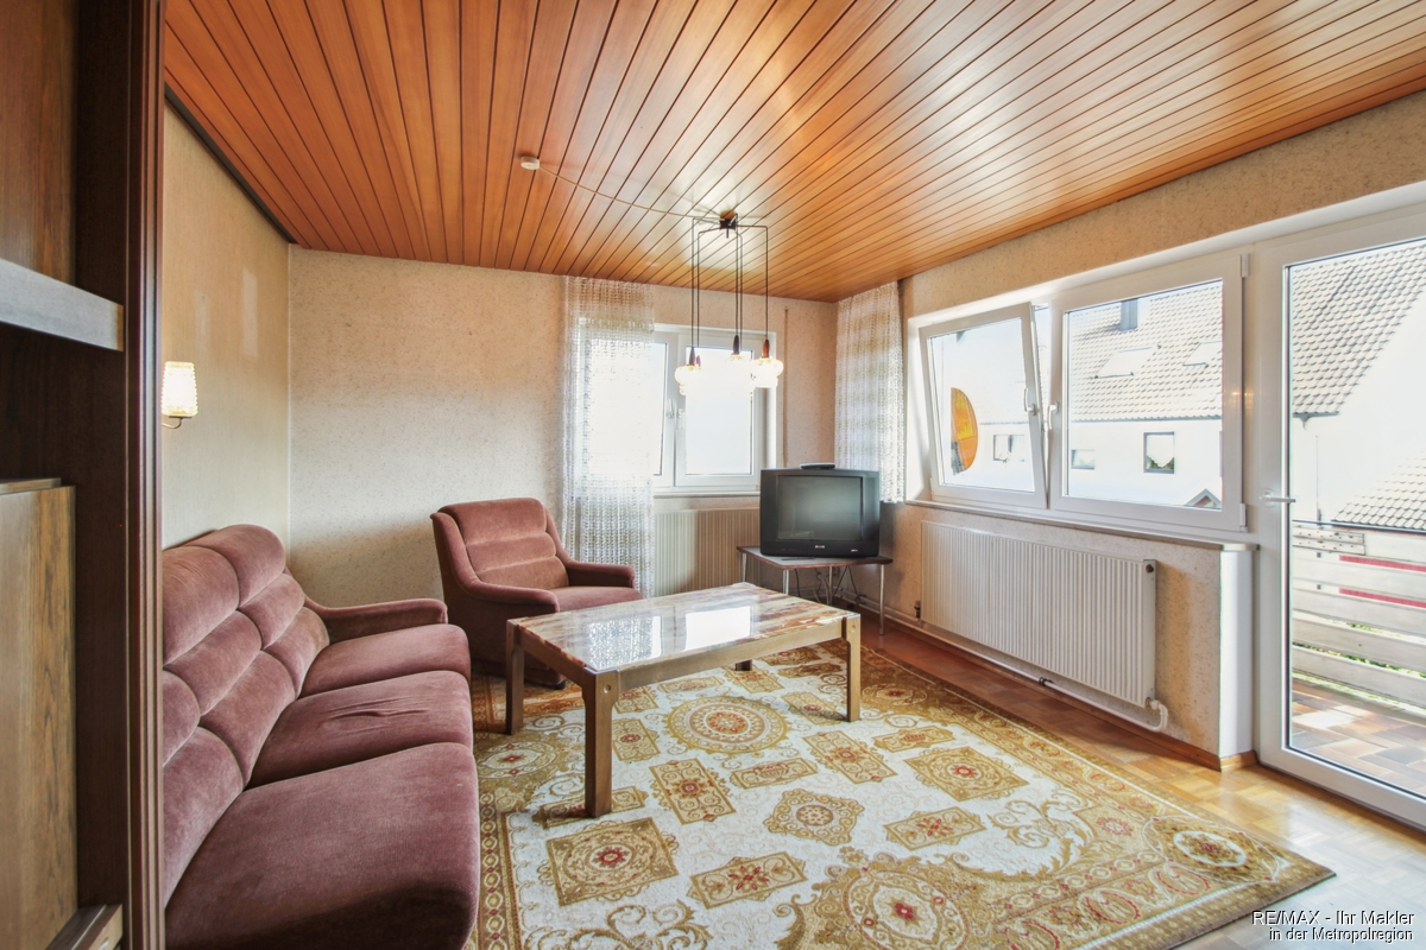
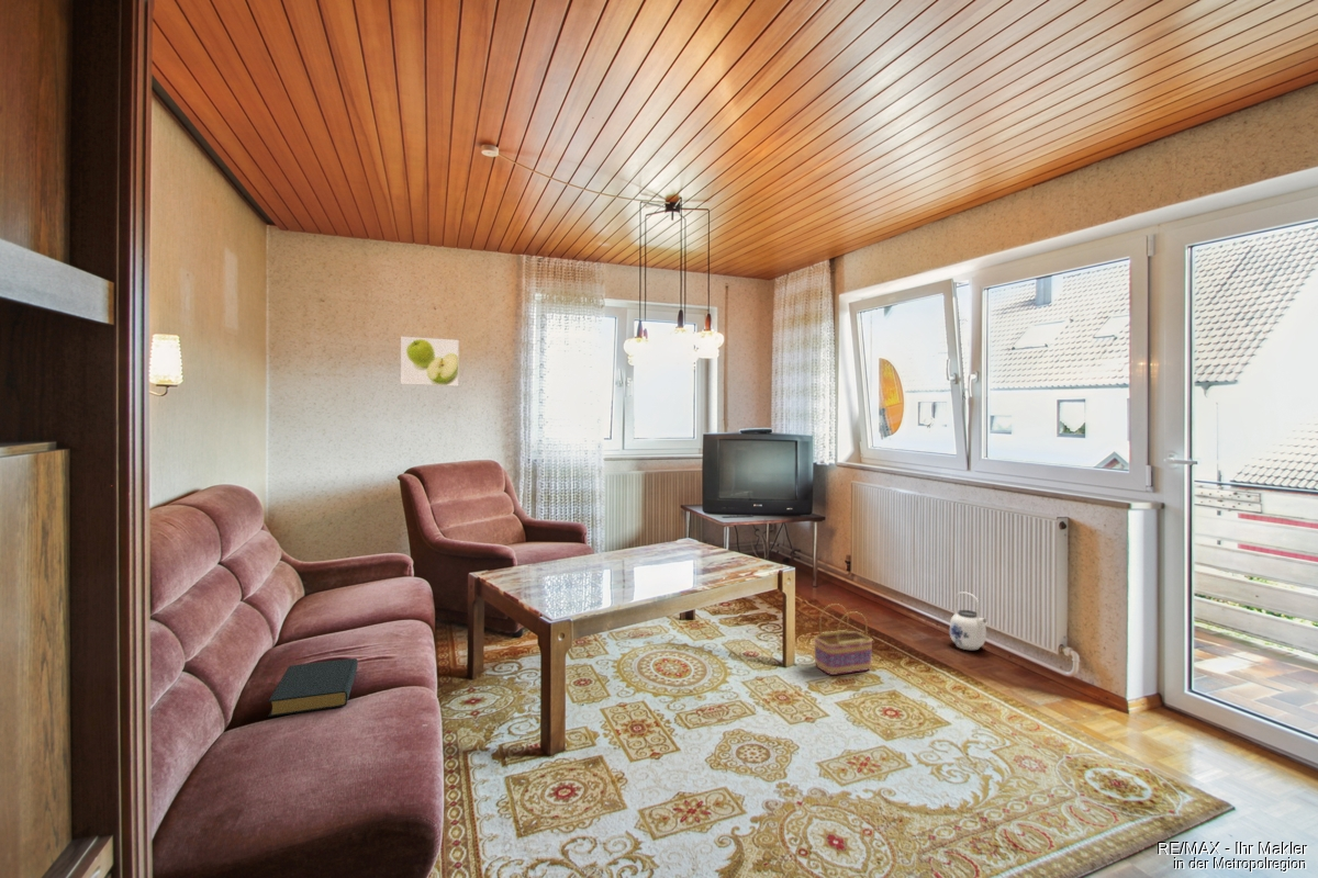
+ basket [813,603,873,676]
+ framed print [400,335,460,387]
+ teapot [949,590,988,651]
+ hardback book [267,657,359,718]
